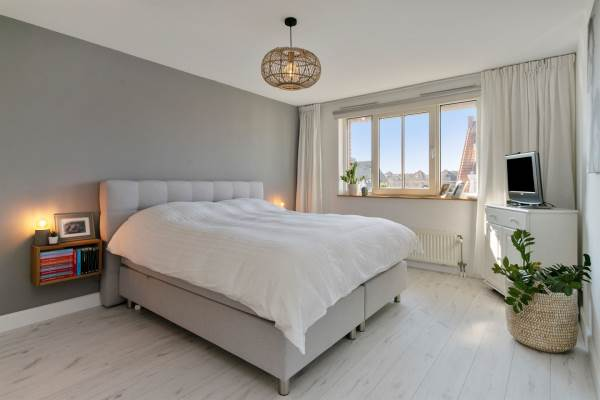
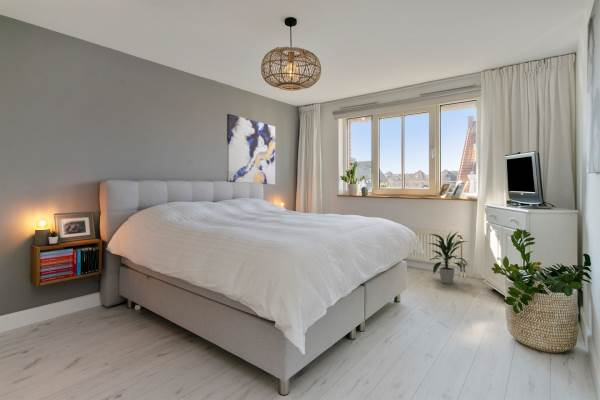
+ indoor plant [428,230,470,285]
+ wall art [226,113,276,186]
